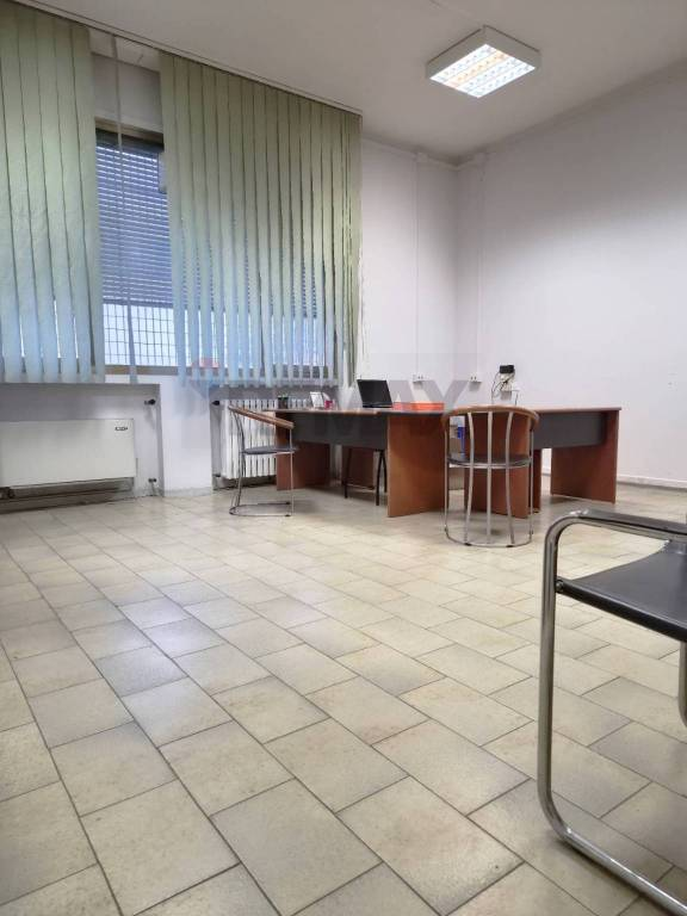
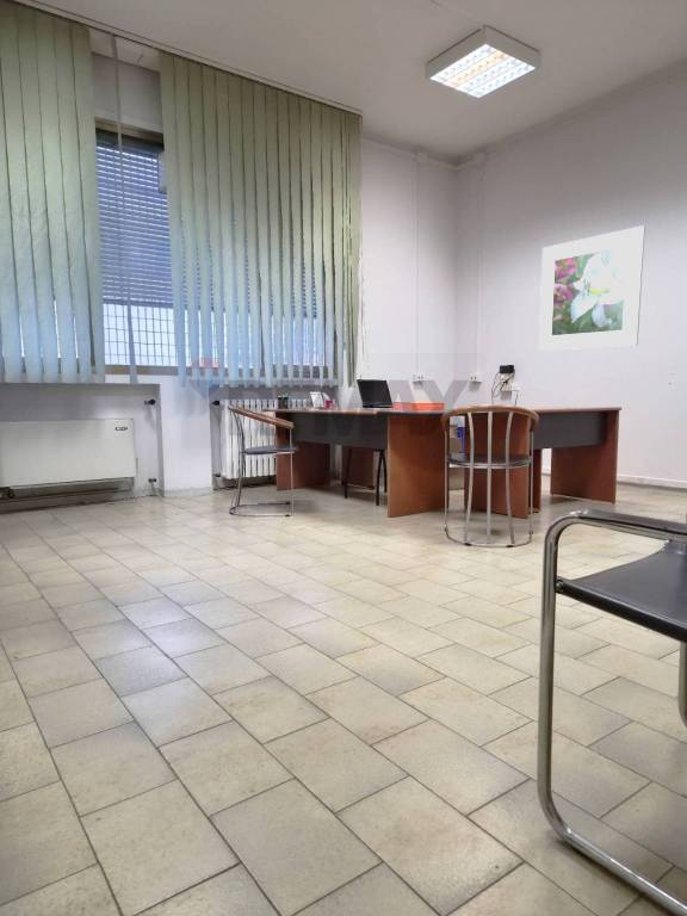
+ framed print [538,224,646,352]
